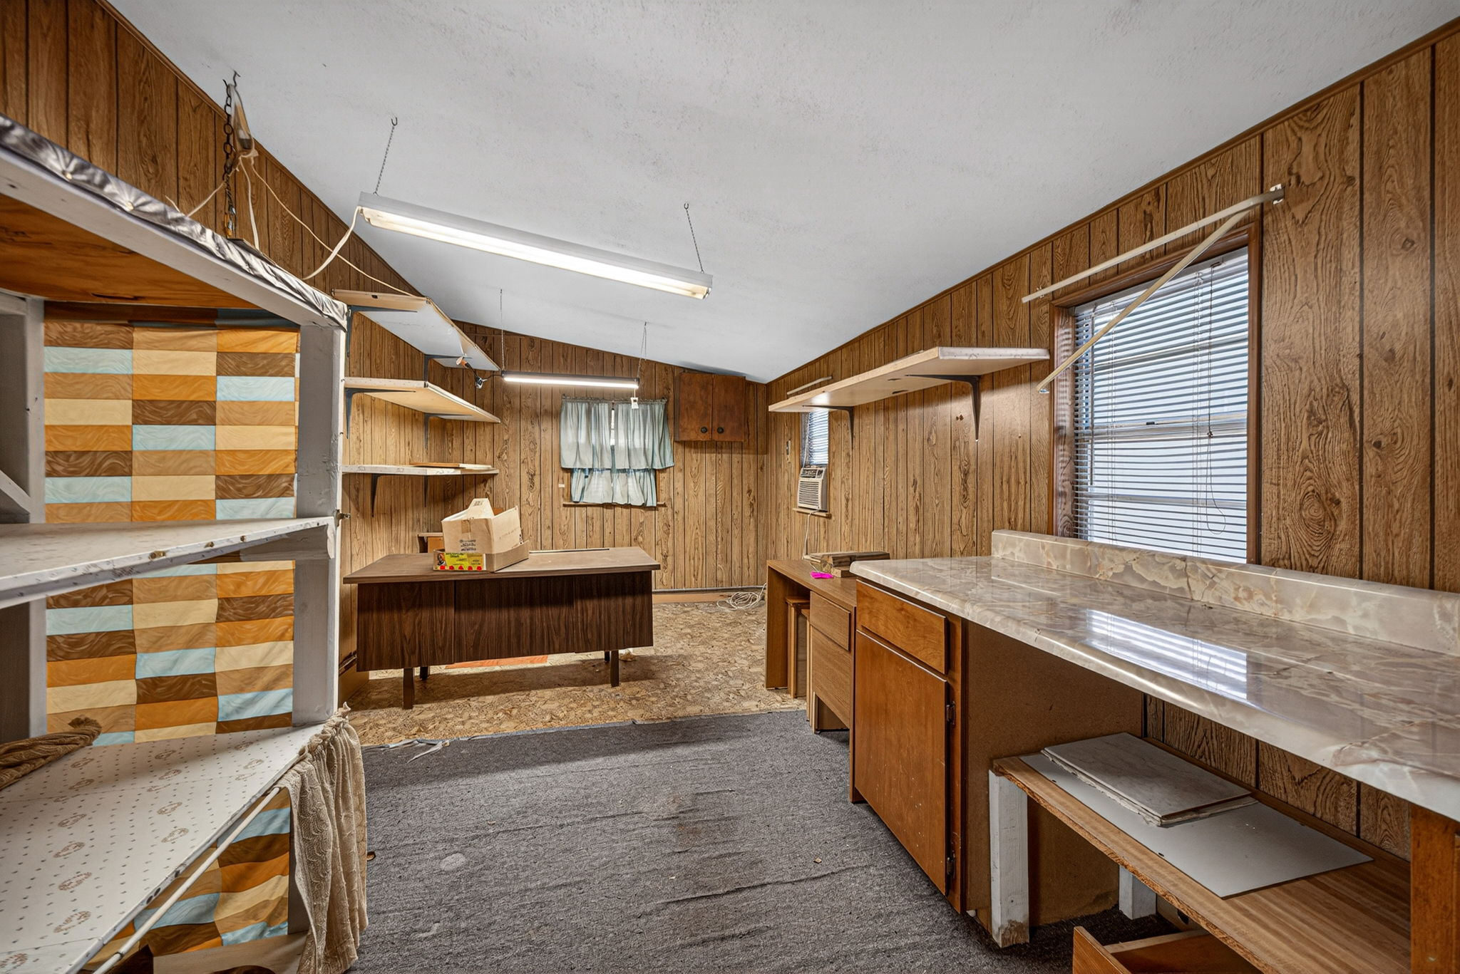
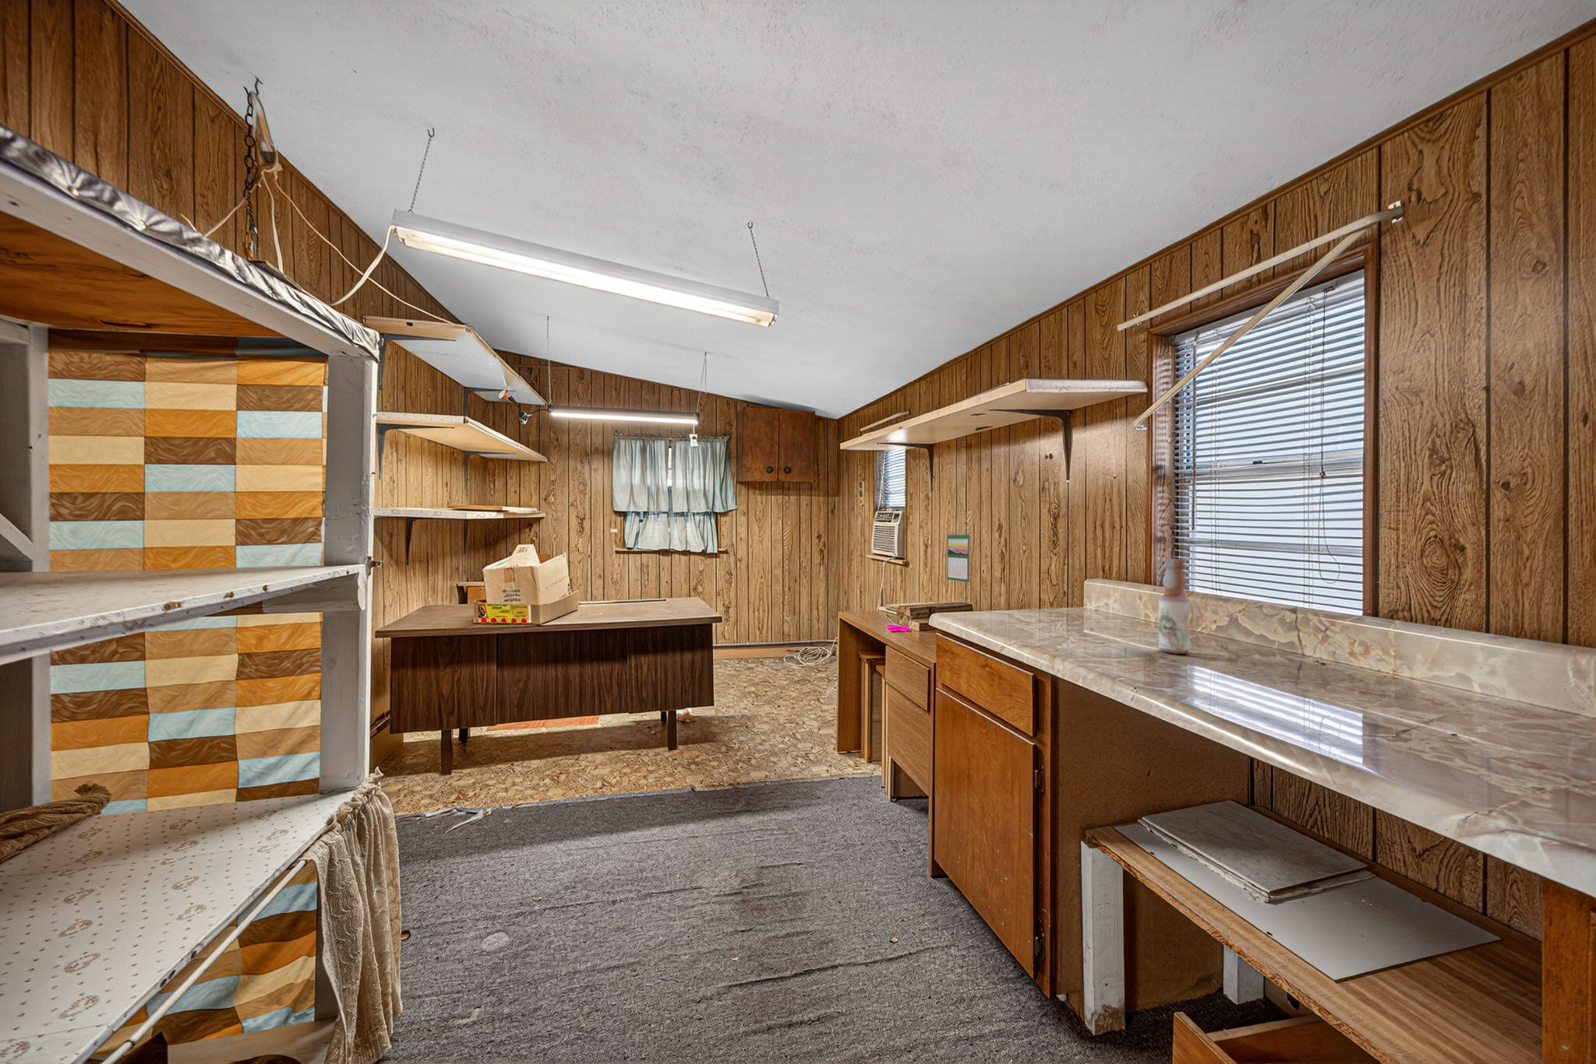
+ bottle [1157,558,1191,654]
+ calendar [946,532,971,583]
